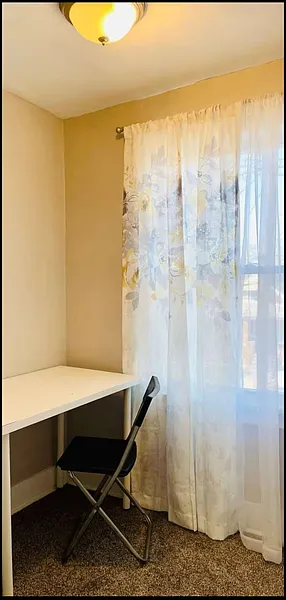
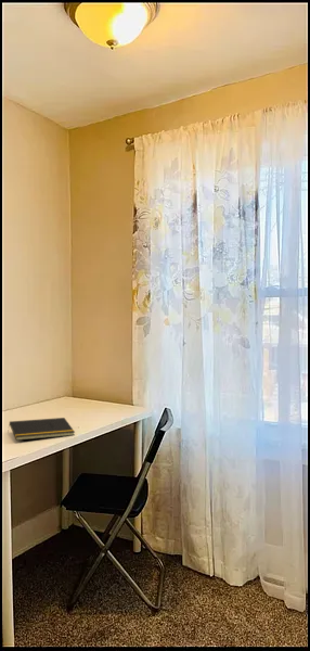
+ notepad [7,417,76,442]
